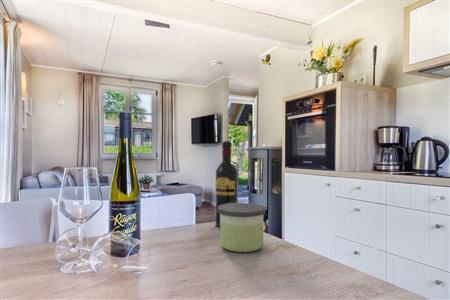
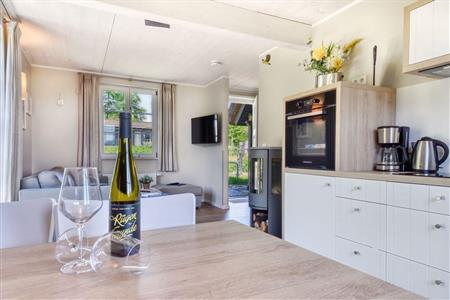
- candle [218,202,267,253]
- wine bottle [214,140,239,228]
